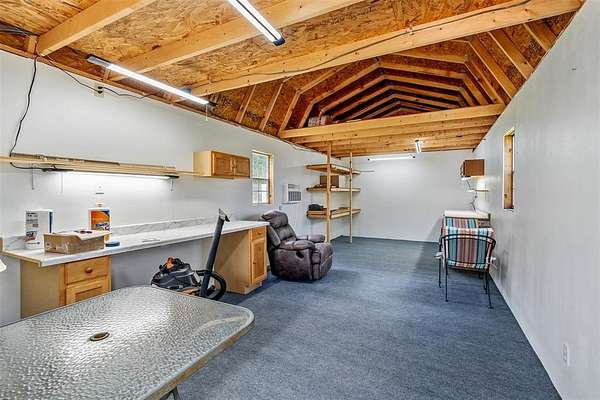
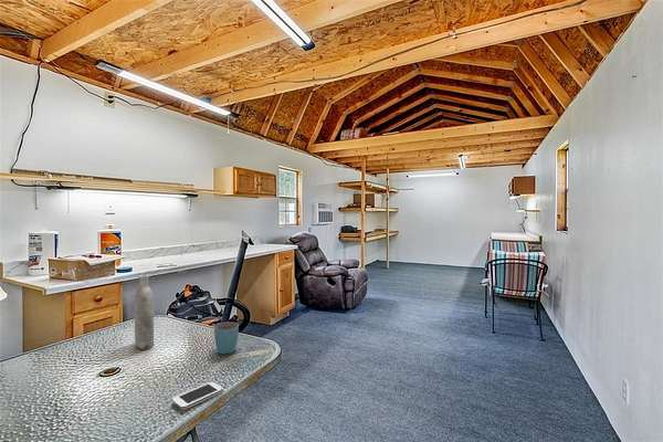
+ mug [213,320,240,355]
+ bottle [134,274,155,350]
+ smartphone [171,381,224,410]
